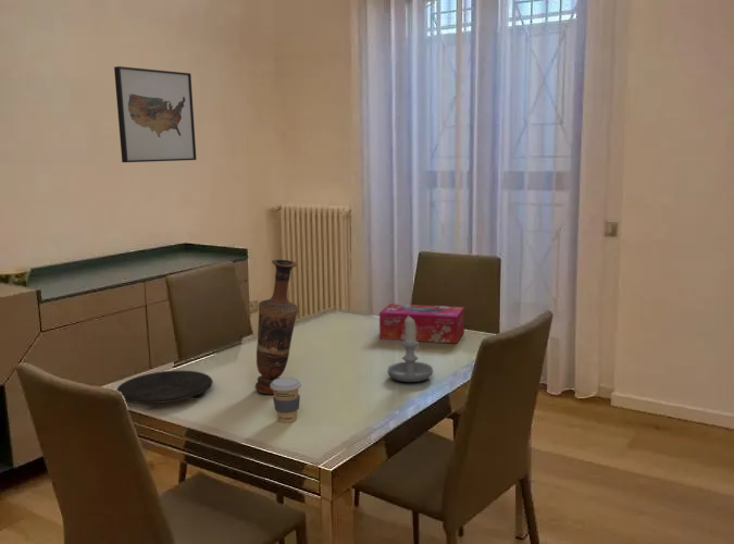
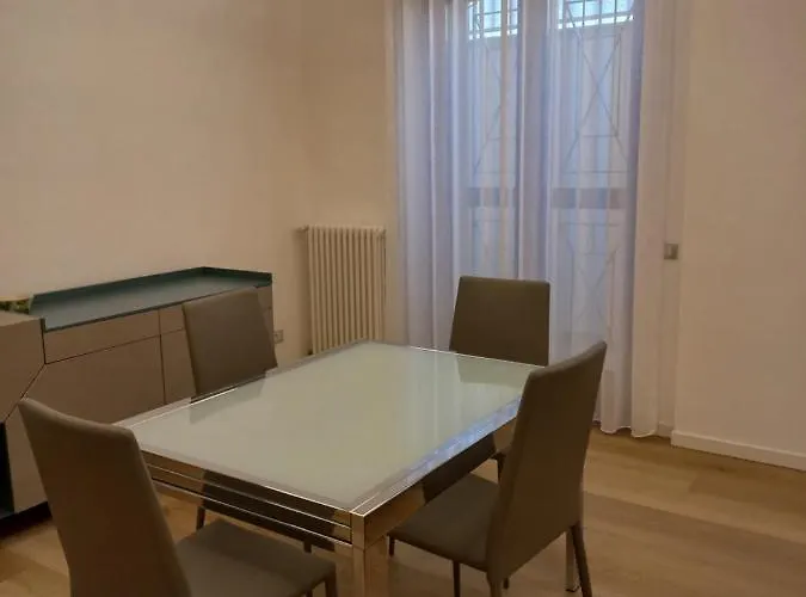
- coffee cup [271,376,302,424]
- wall art [113,65,197,163]
- vase [254,259,300,395]
- tissue box [378,302,465,345]
- plate [115,369,214,405]
- candle [387,316,434,383]
